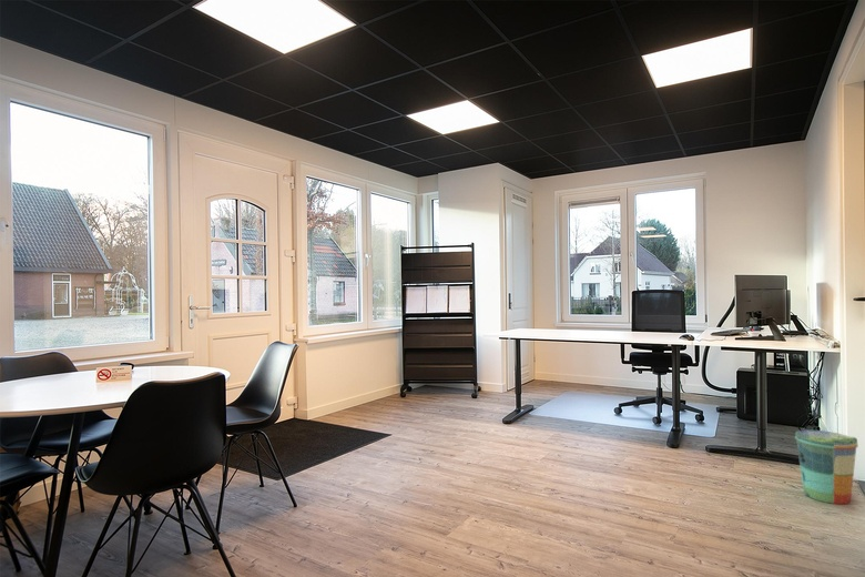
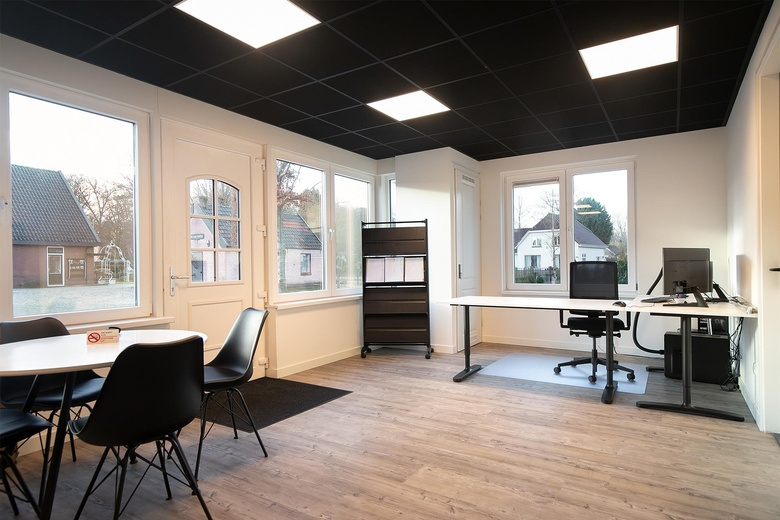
- trash can [794,429,859,505]
